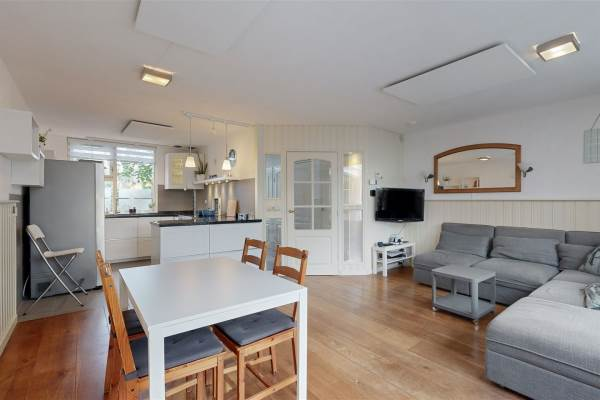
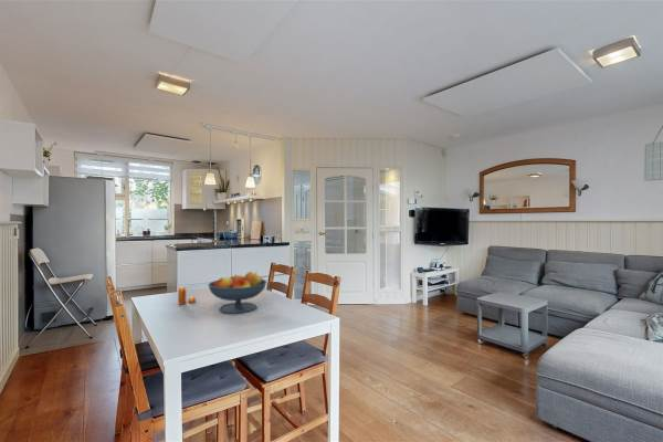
+ fruit bowl [207,271,267,315]
+ pepper shaker [177,286,197,306]
